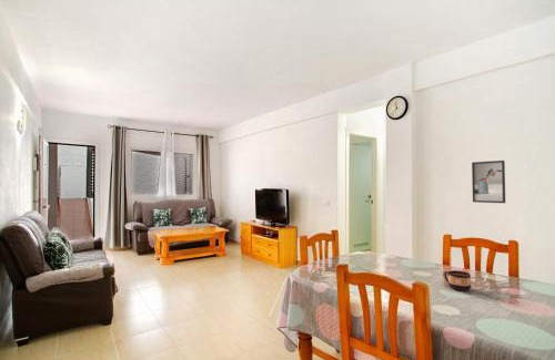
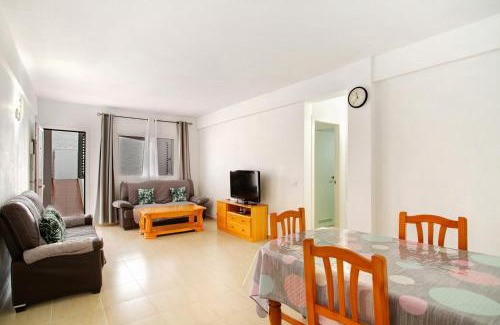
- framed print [471,160,506,204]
- cup [443,269,472,292]
